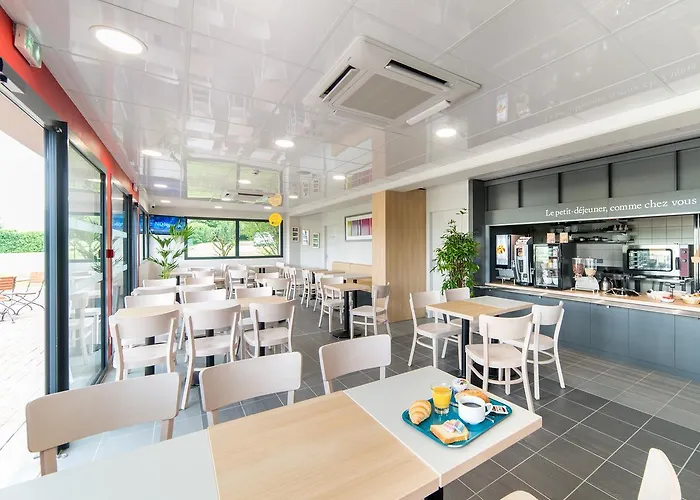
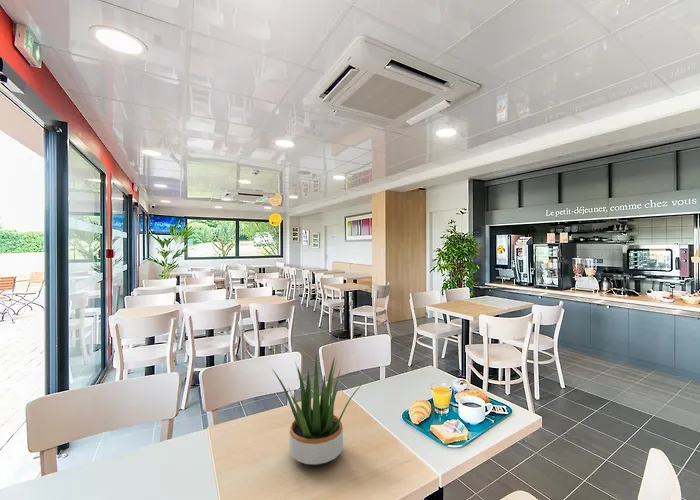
+ potted plant [271,354,365,467]
